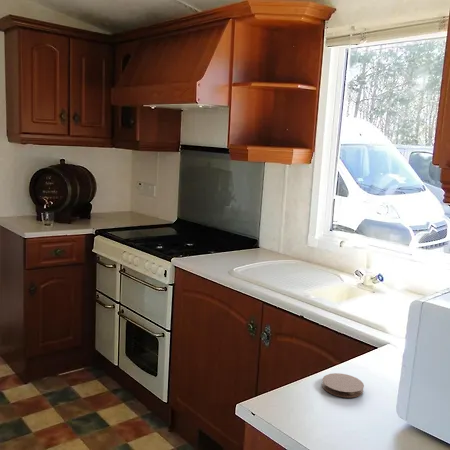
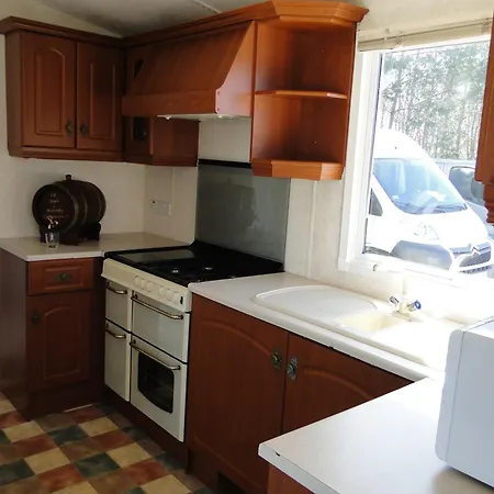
- coaster [321,372,365,399]
